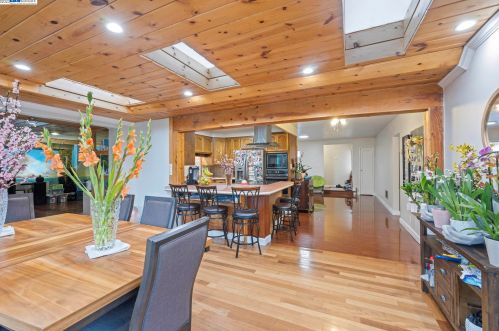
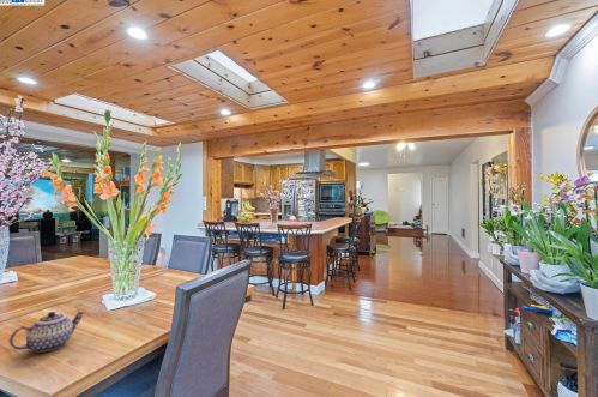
+ teapot [8,309,86,354]
